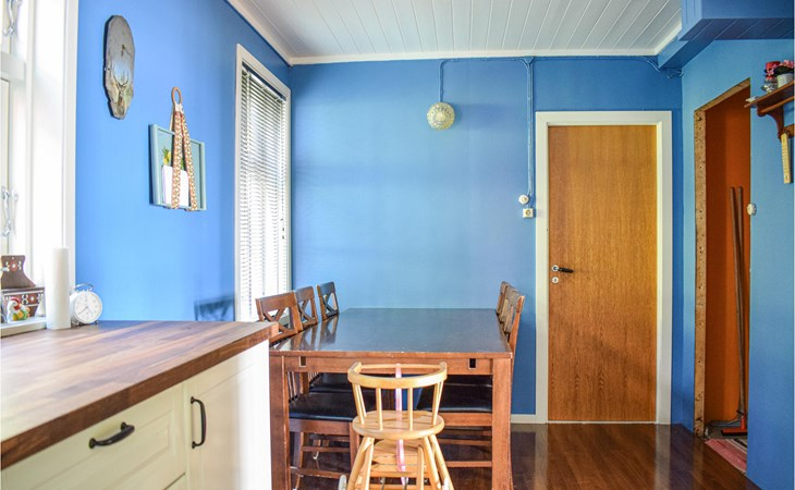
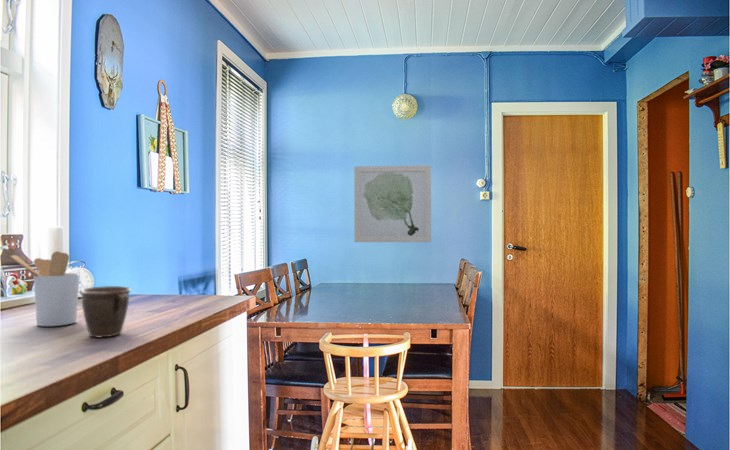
+ utensil holder [9,250,81,327]
+ wall art [353,164,432,243]
+ mug [78,285,133,338]
